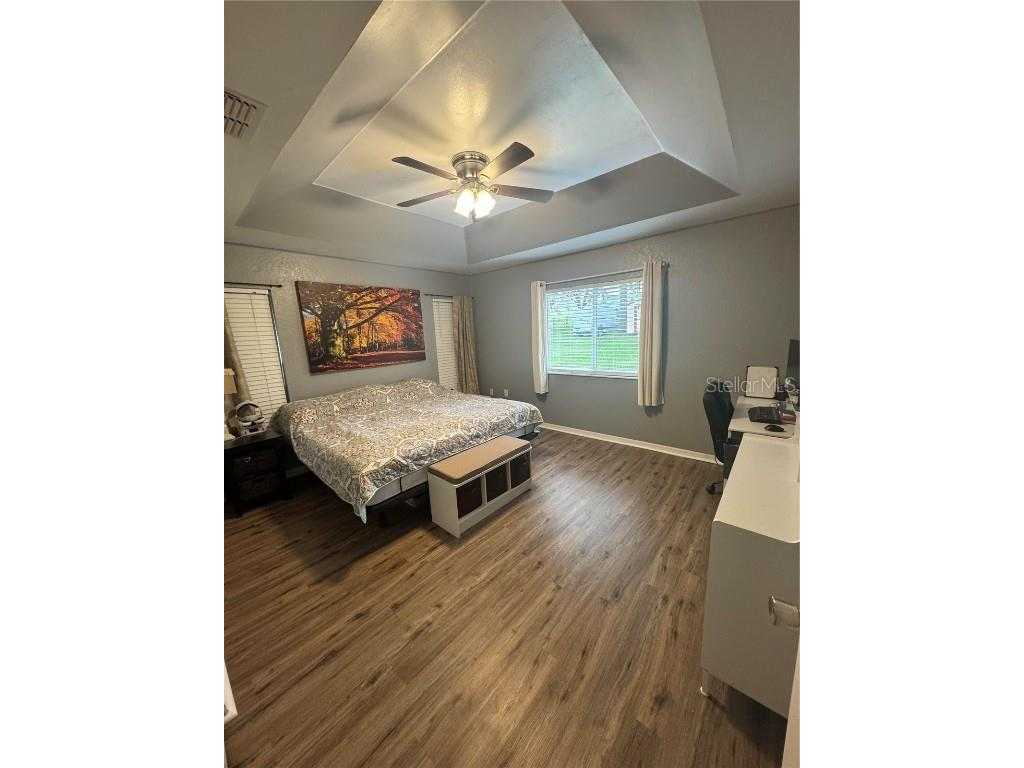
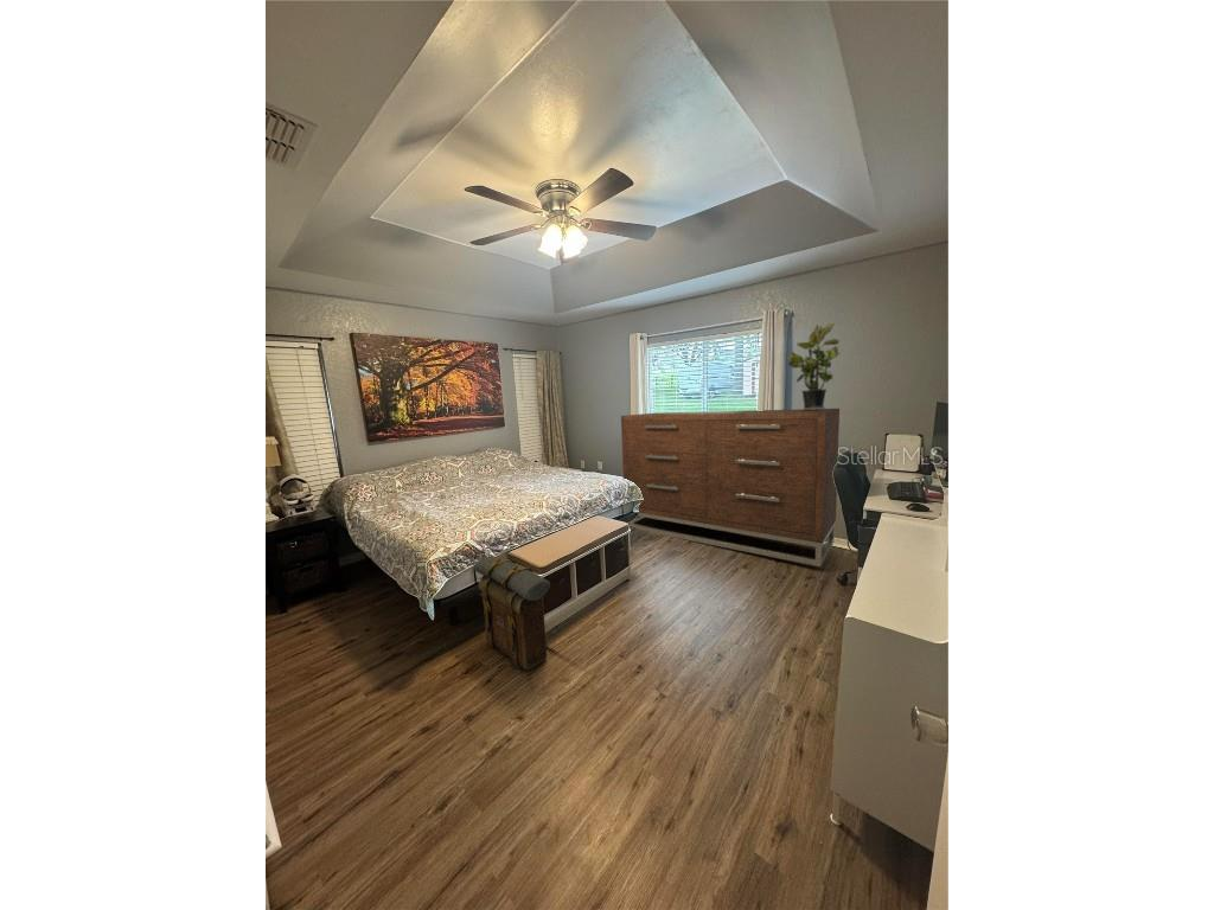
+ backpack [473,556,551,672]
+ dresser [620,408,841,568]
+ potted plant [787,322,842,410]
